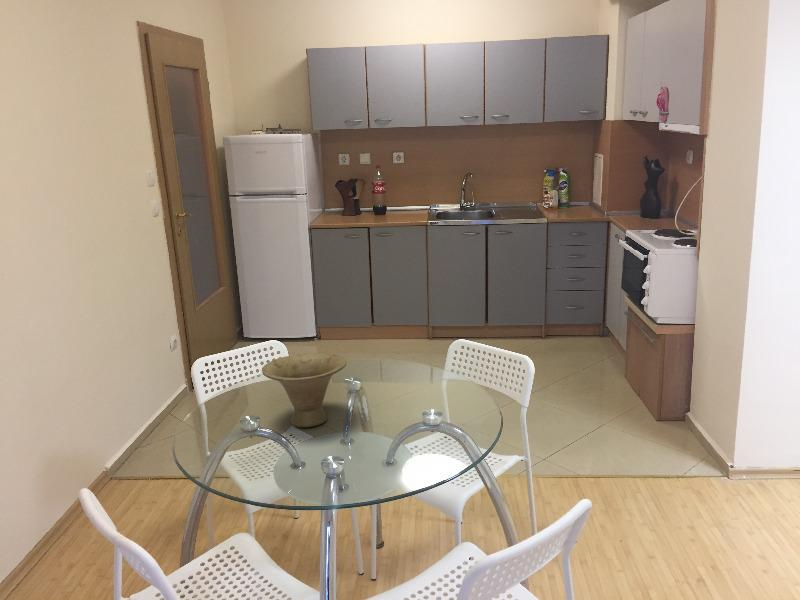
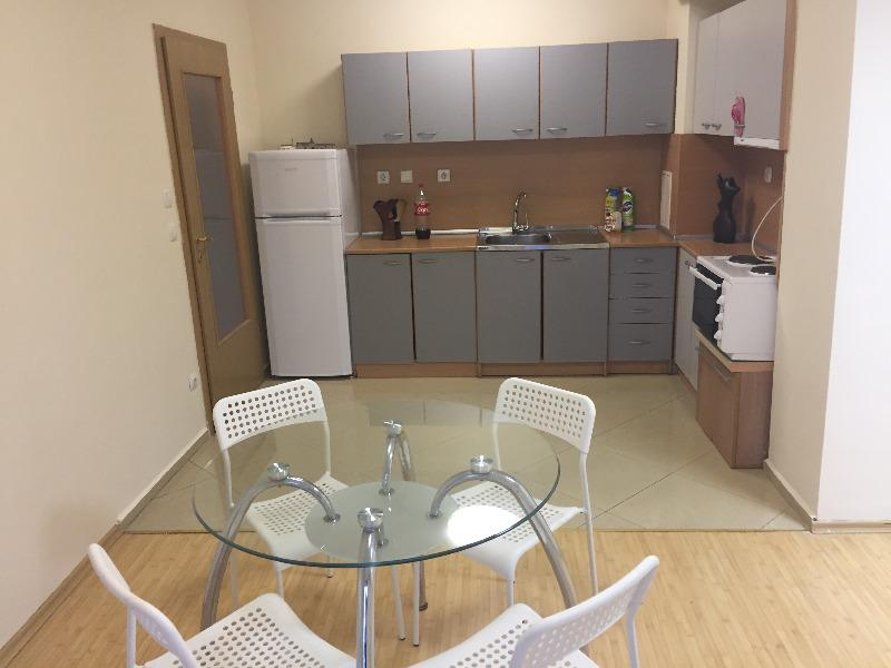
- bowl [261,352,347,428]
